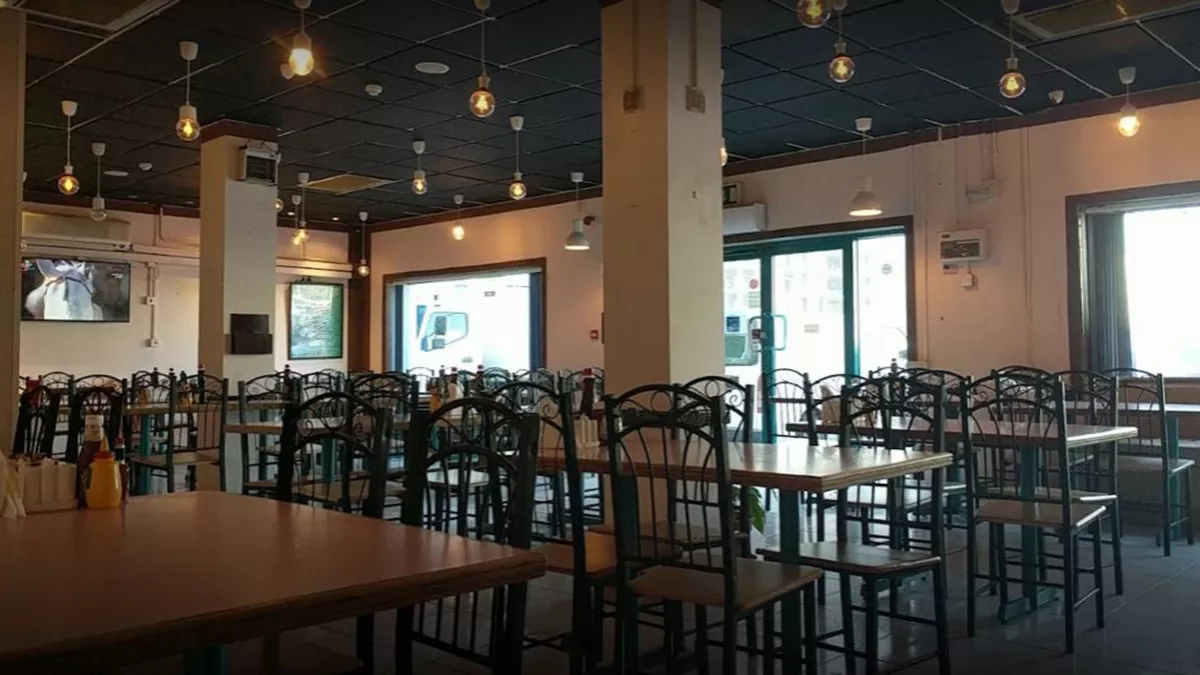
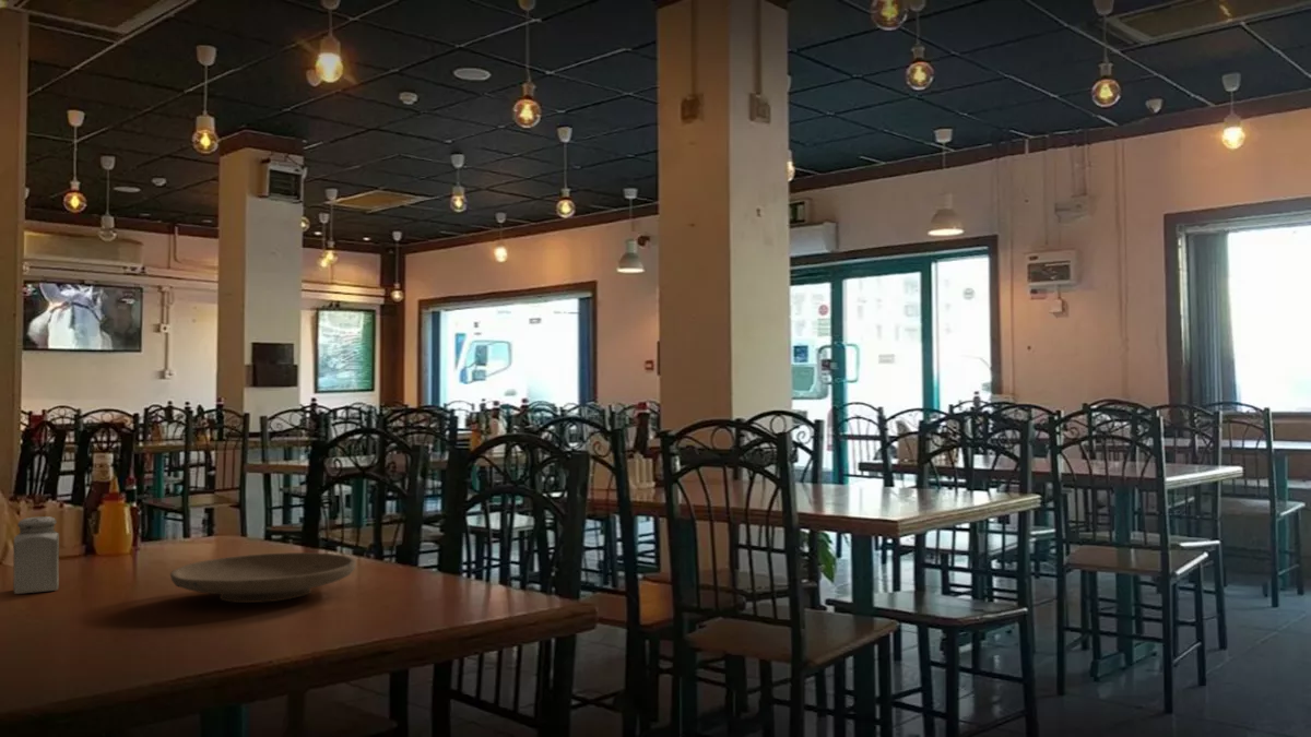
+ salt shaker [12,515,60,595]
+ plate [169,551,357,604]
